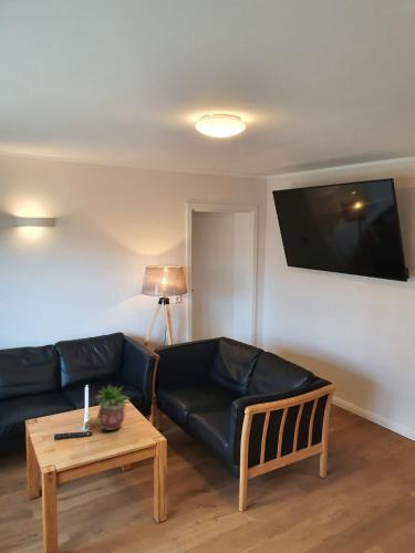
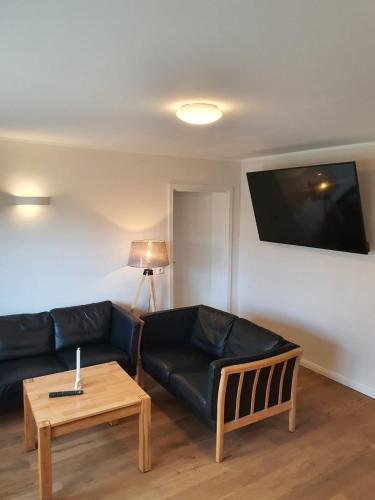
- potted plant [94,384,131,431]
